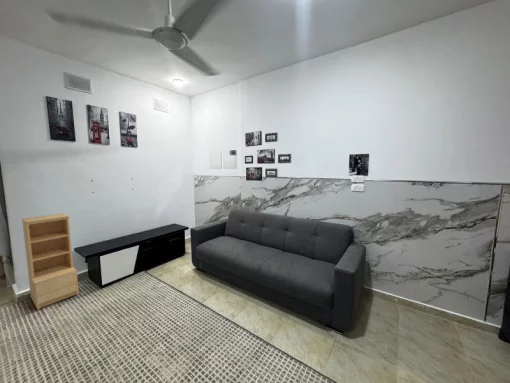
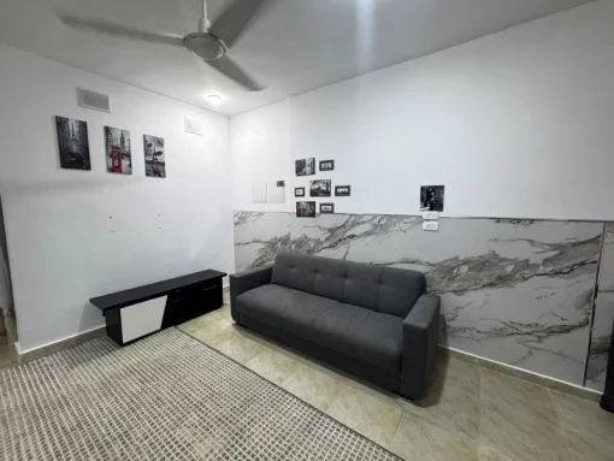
- bookshelf [21,212,79,311]
